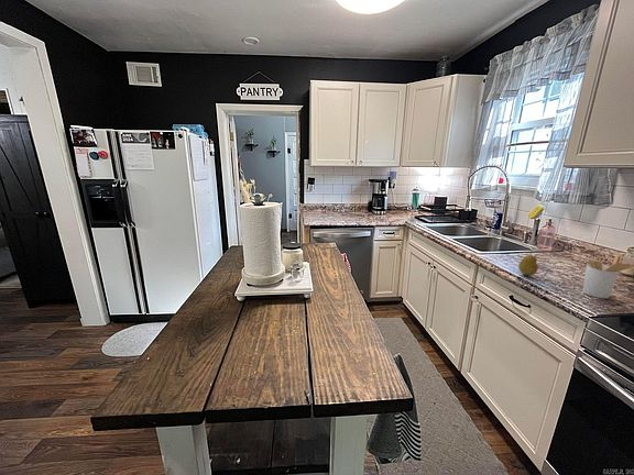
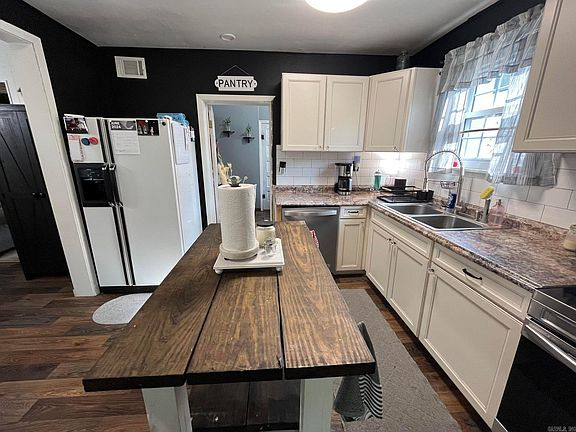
- fruit [517,253,542,277]
- utensil holder [581,254,634,299]
